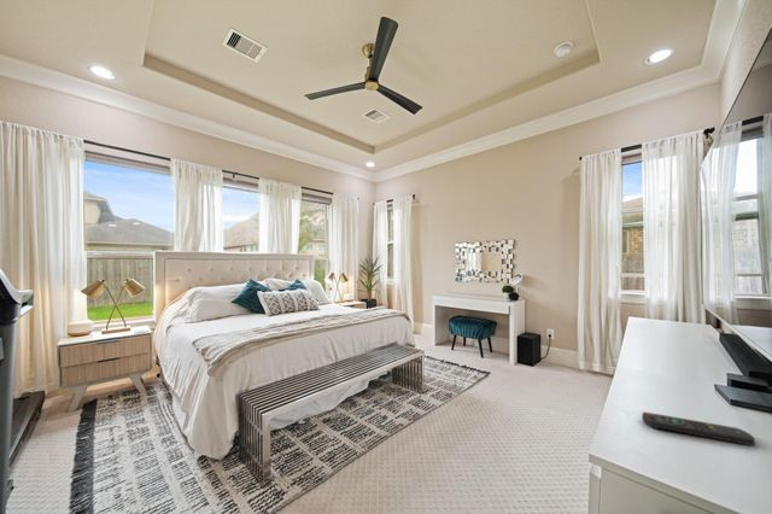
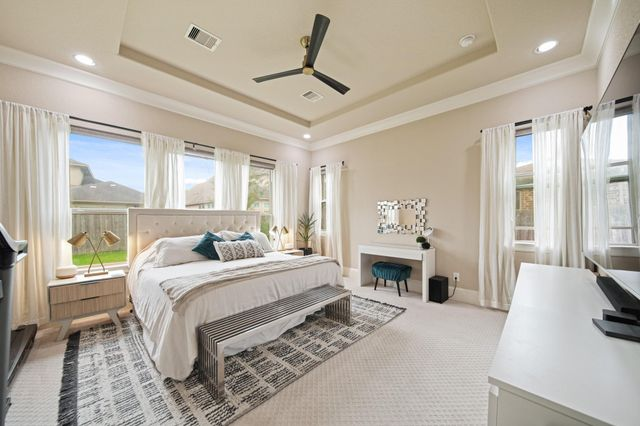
- remote control [641,411,756,446]
